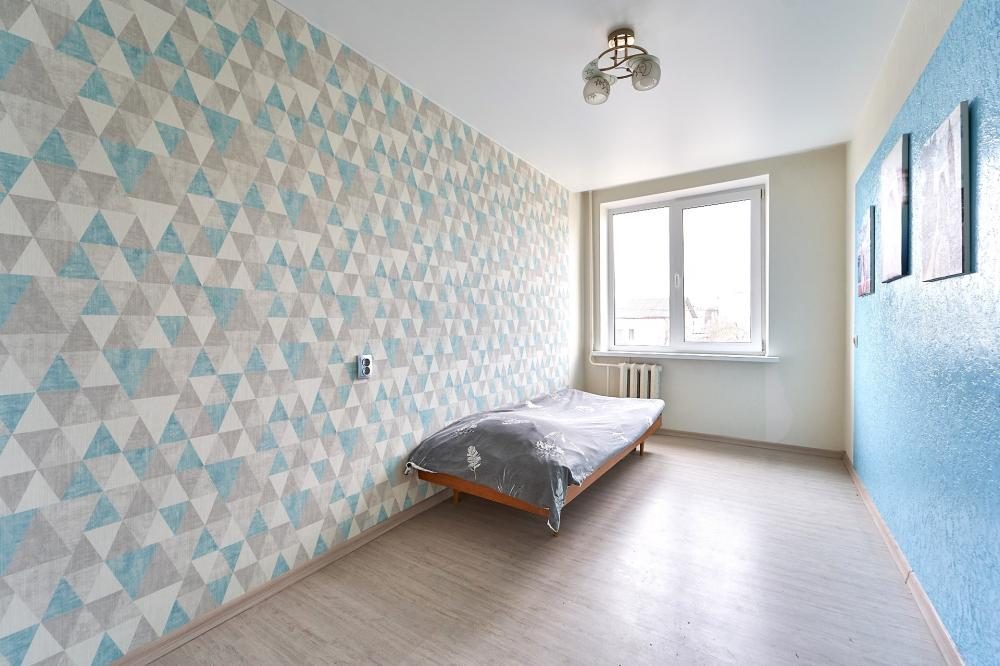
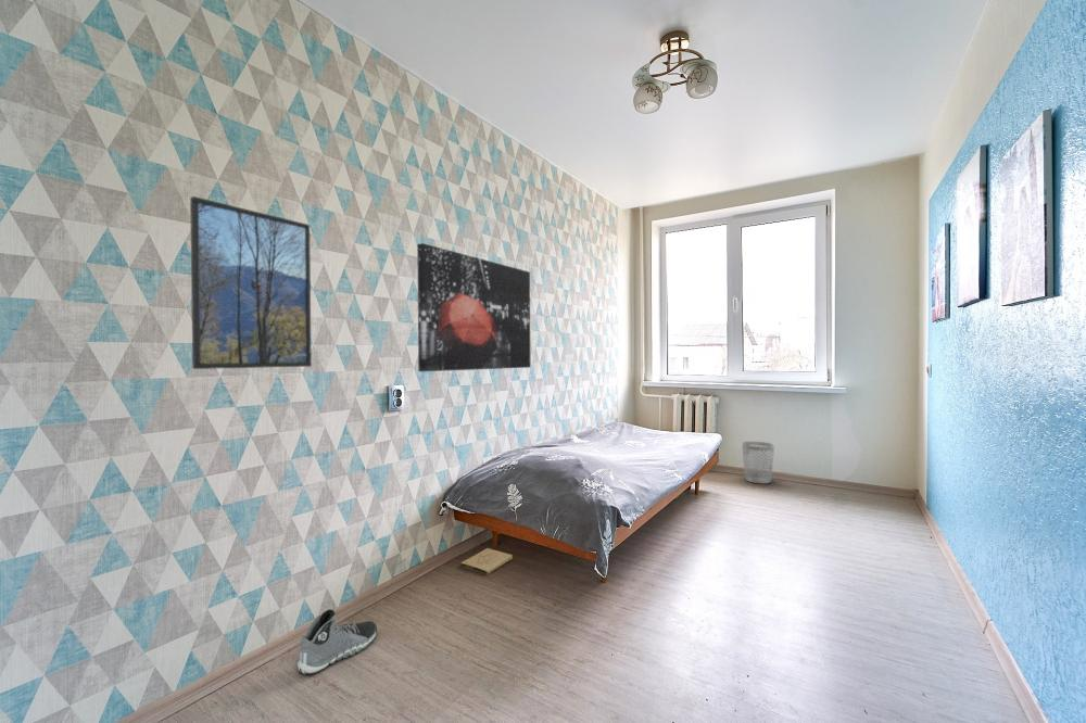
+ wall art [416,242,532,372]
+ sneaker [296,609,378,676]
+ box [460,547,514,575]
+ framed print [189,195,313,370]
+ wastebasket [741,441,775,484]
